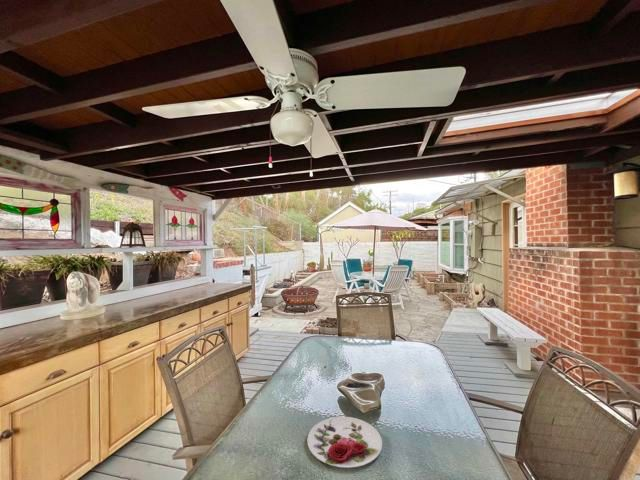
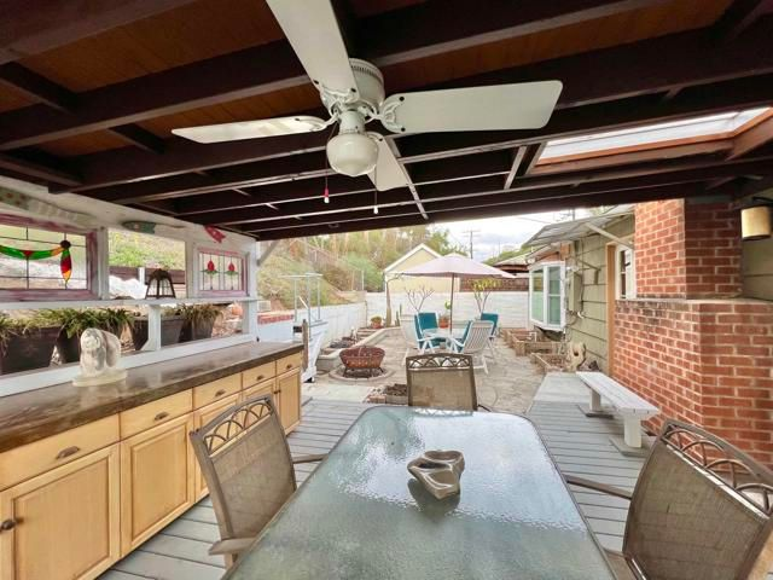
- plate [306,416,383,469]
